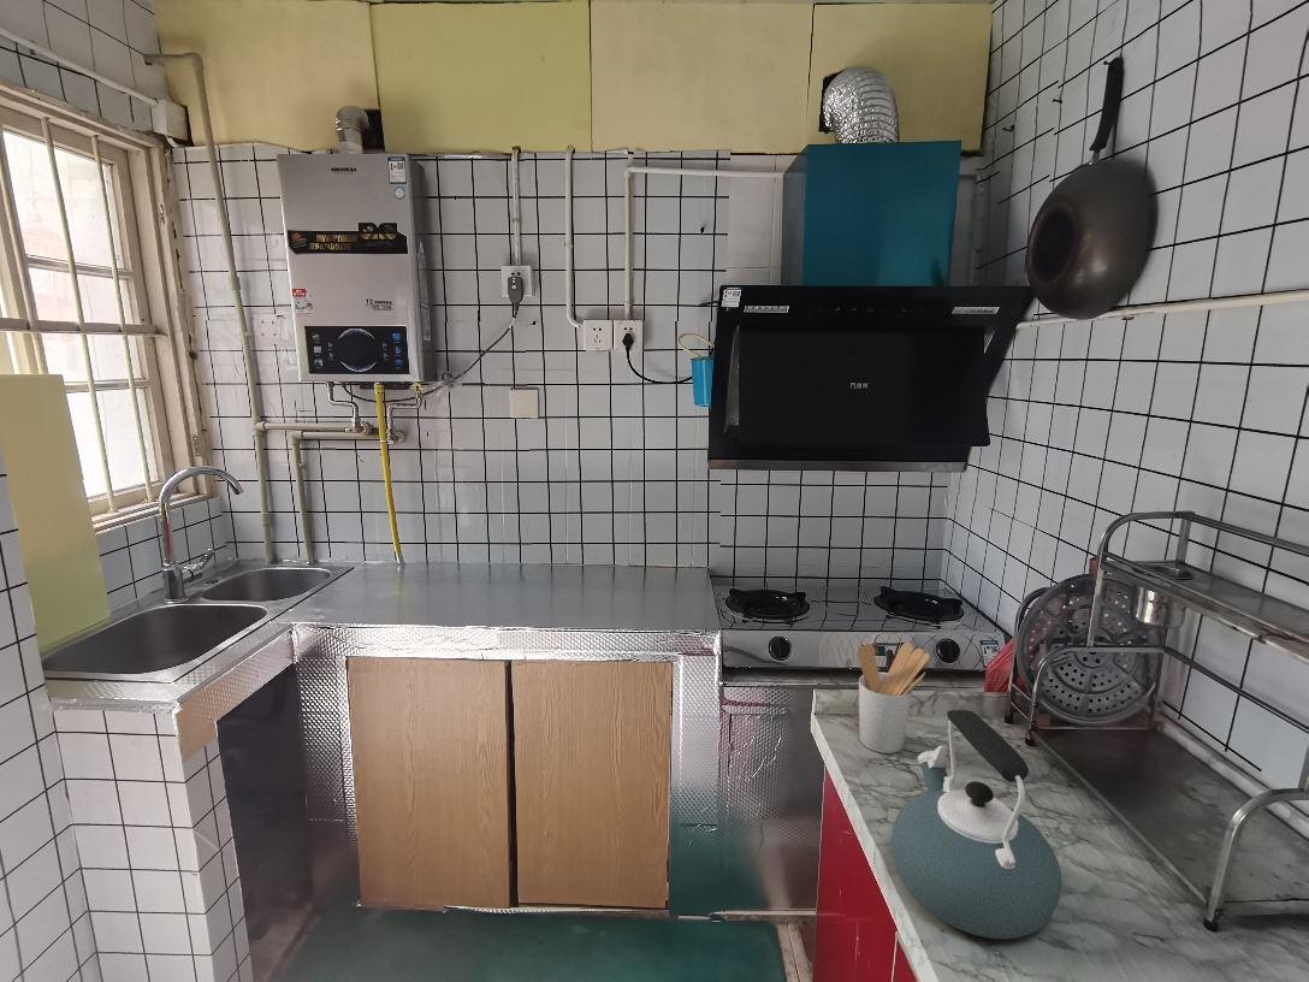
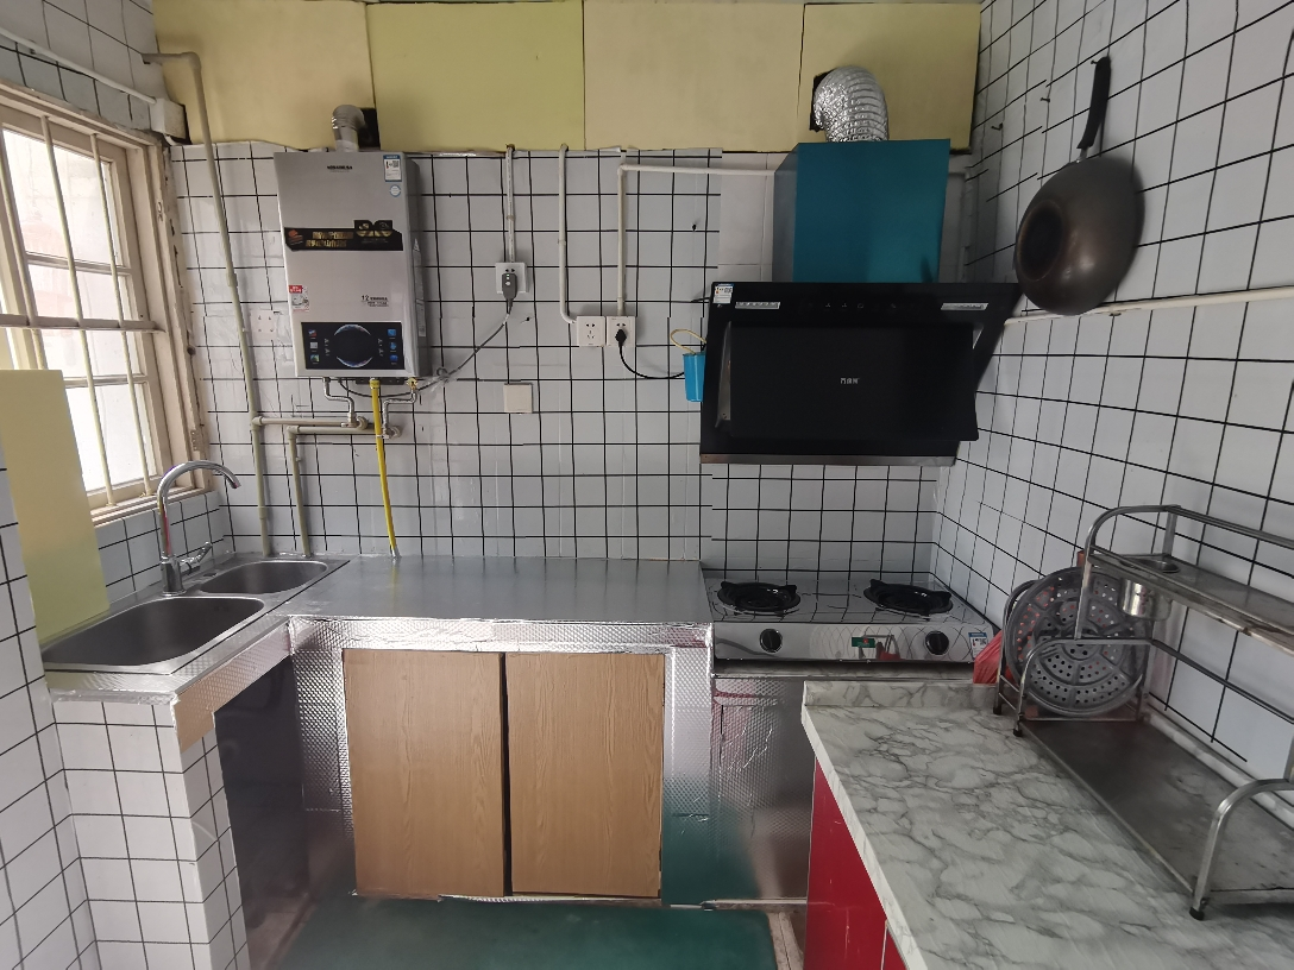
- kettle [890,709,1062,940]
- utensil holder [857,641,931,755]
